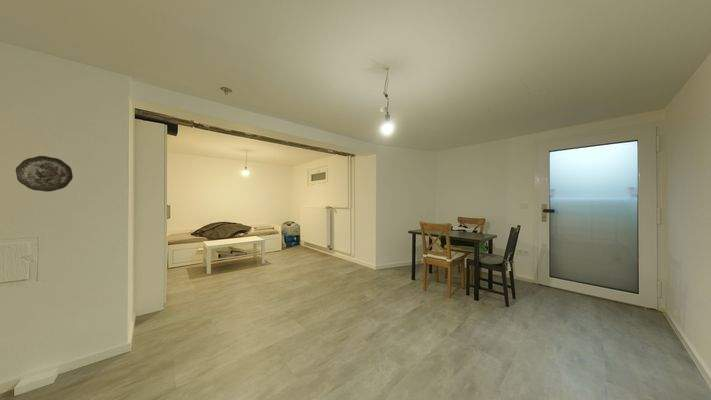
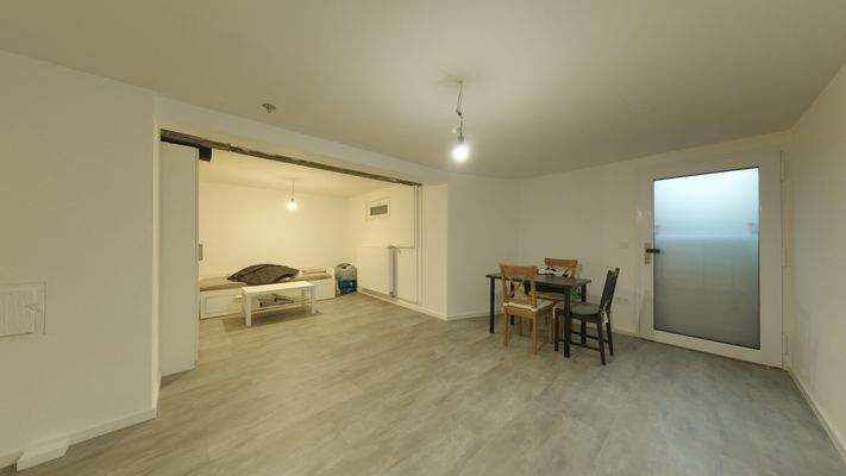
- decorative plate [15,155,74,193]
